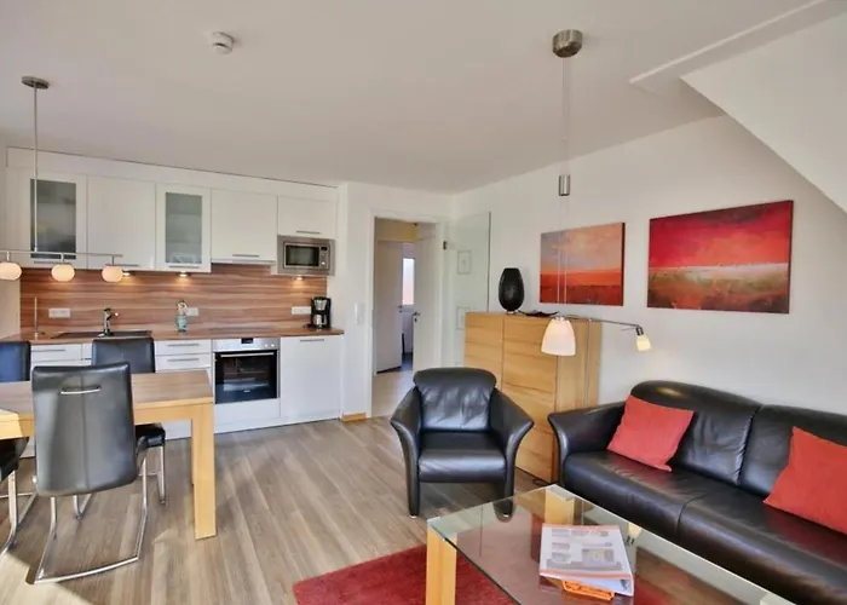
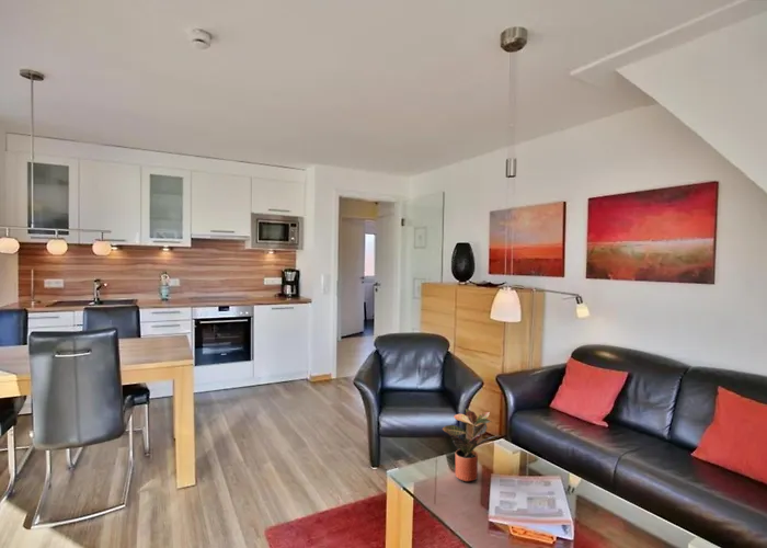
+ potted plant [442,408,502,483]
